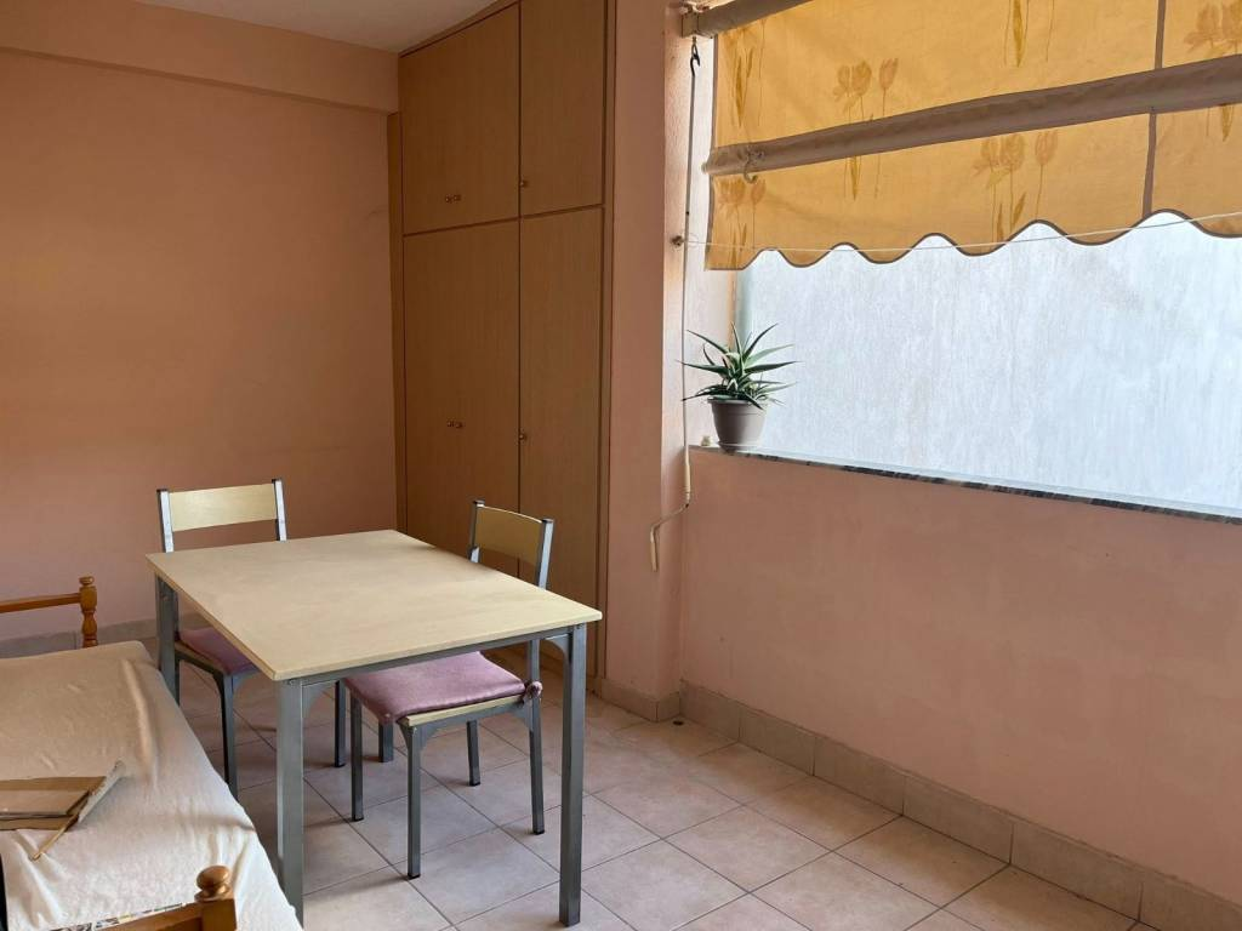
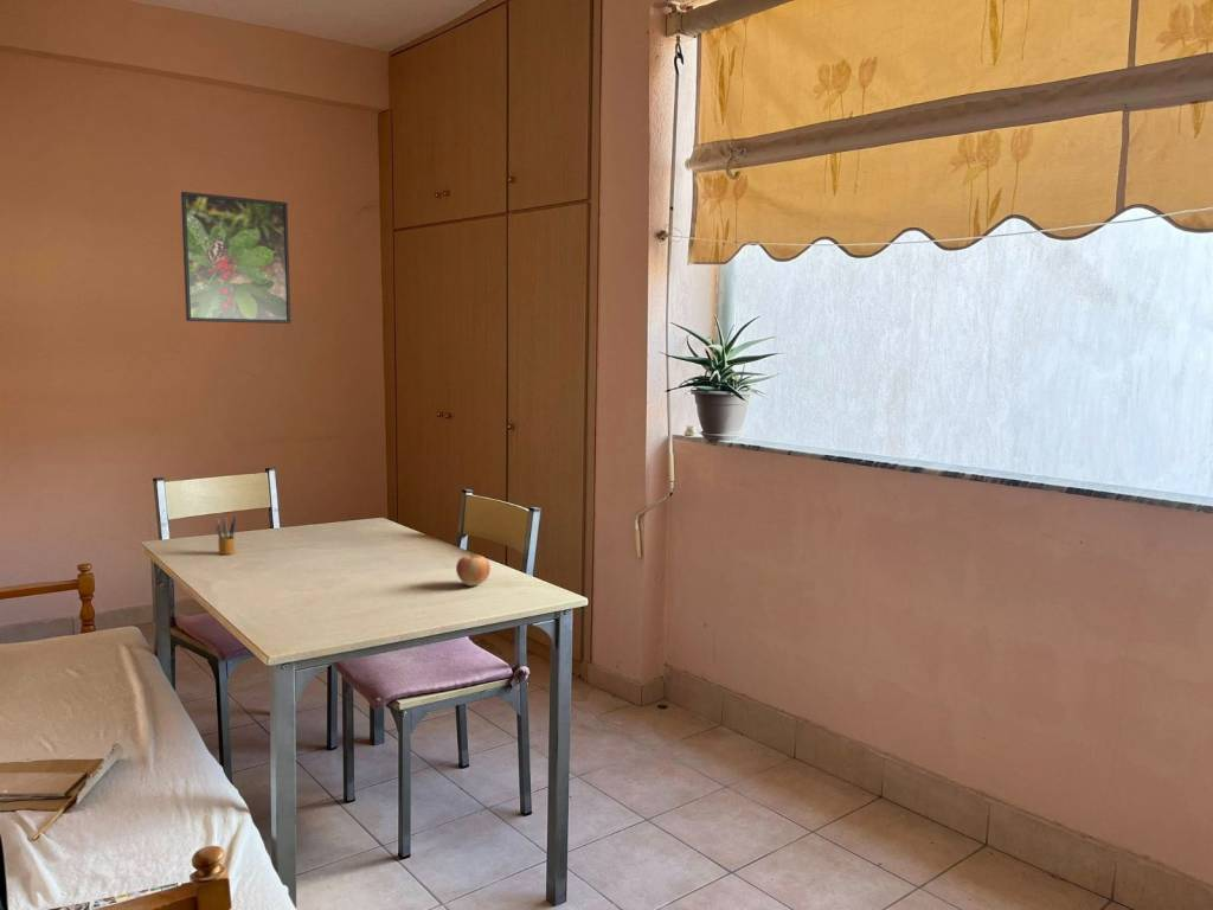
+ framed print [180,191,291,325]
+ apple [455,551,492,587]
+ pencil box [214,513,237,556]
